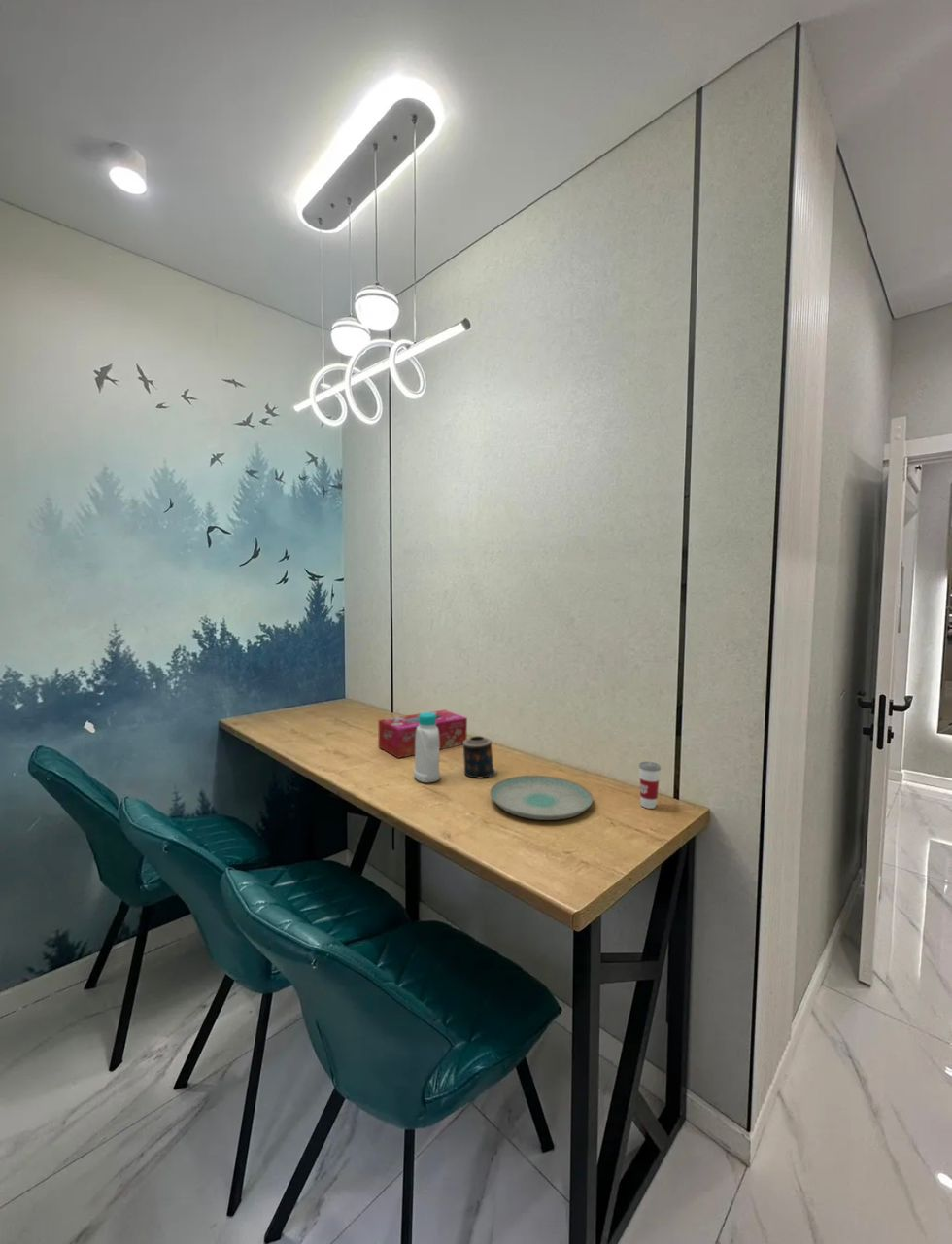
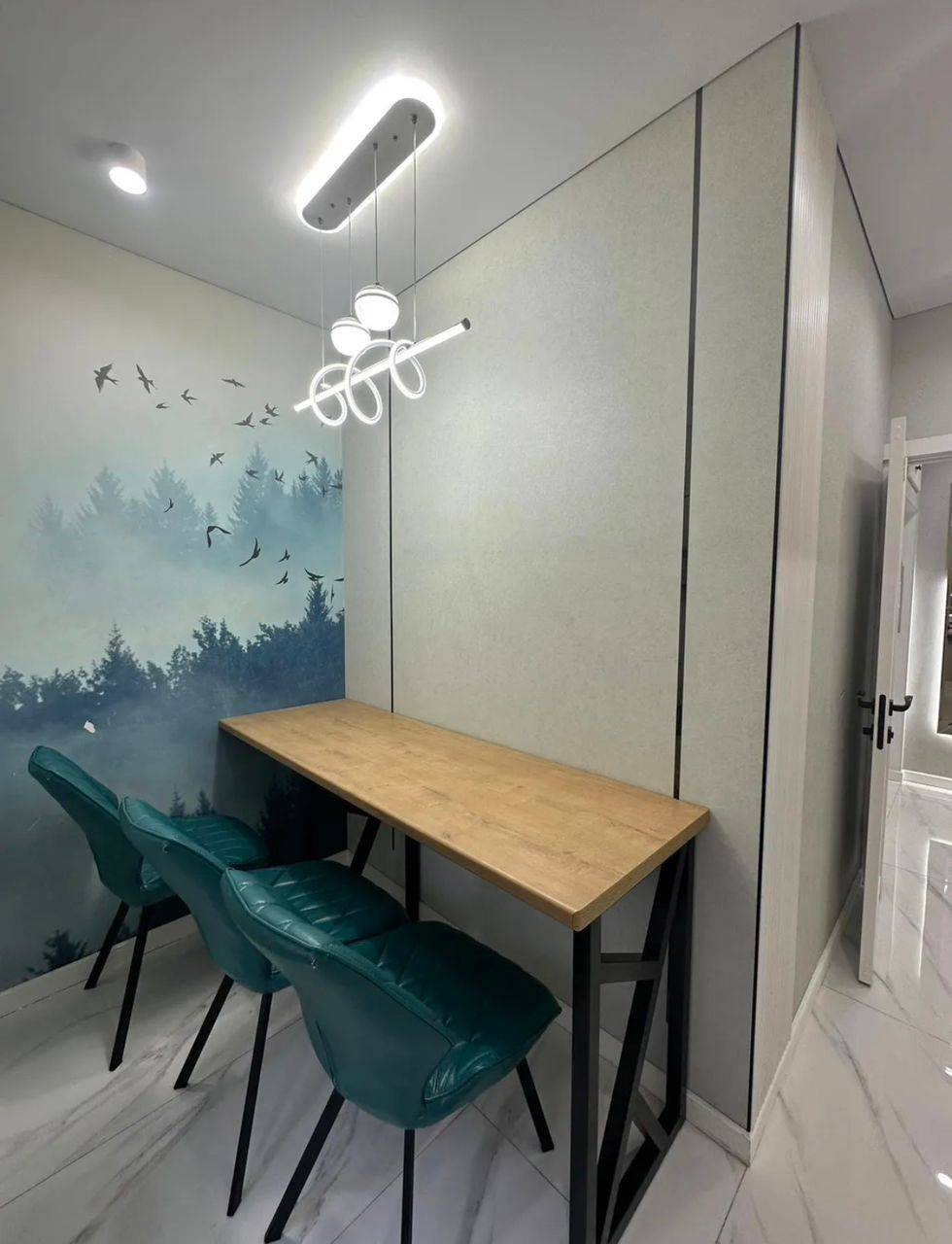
- candle [462,735,498,778]
- tissue box [377,708,468,759]
- bottle [413,711,441,783]
- plate [489,775,594,821]
- cup [638,749,662,810]
